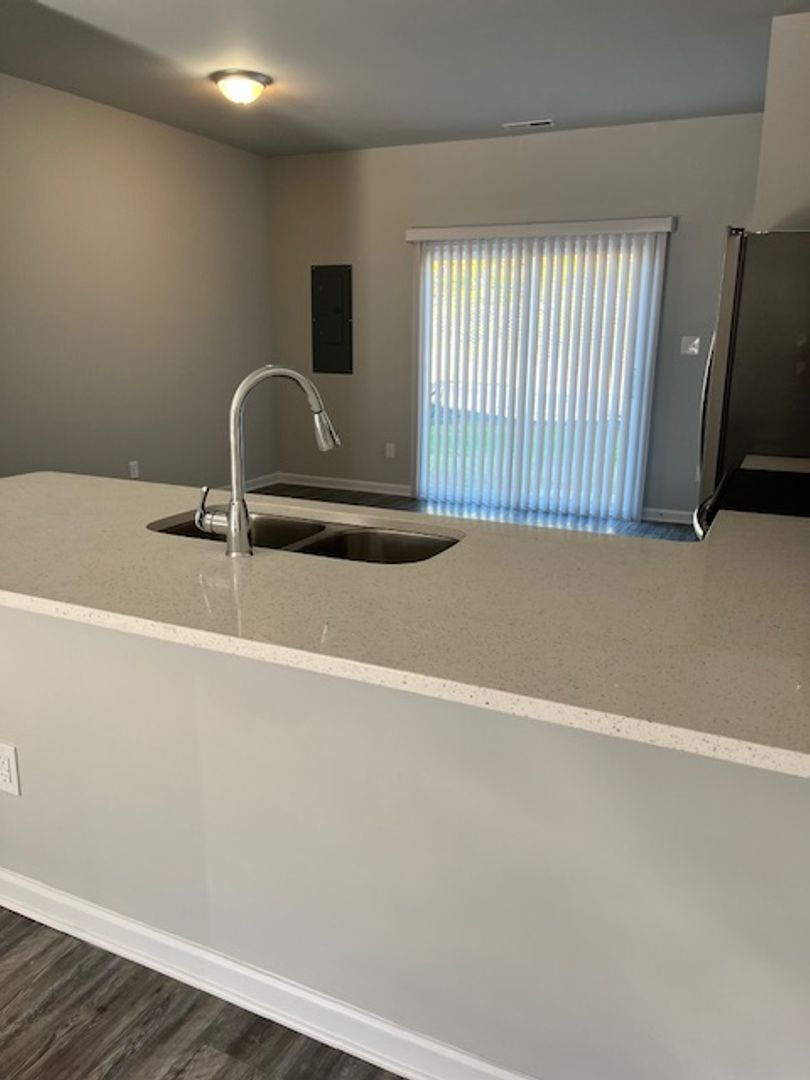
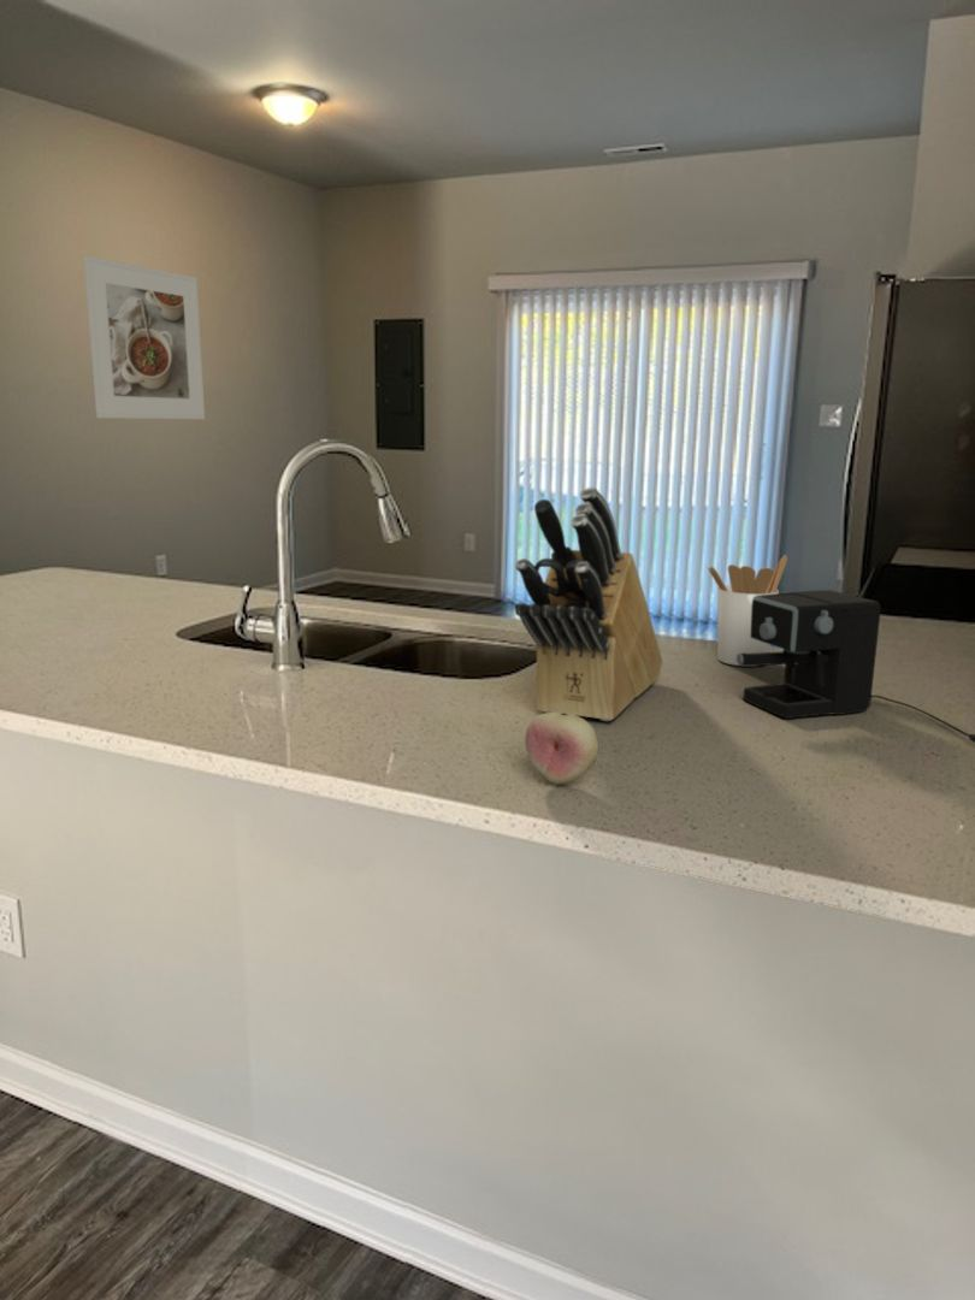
+ knife block [513,486,663,722]
+ fruit [524,713,599,785]
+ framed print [82,255,206,420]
+ coffee maker [737,589,975,744]
+ utensil holder [705,554,788,667]
